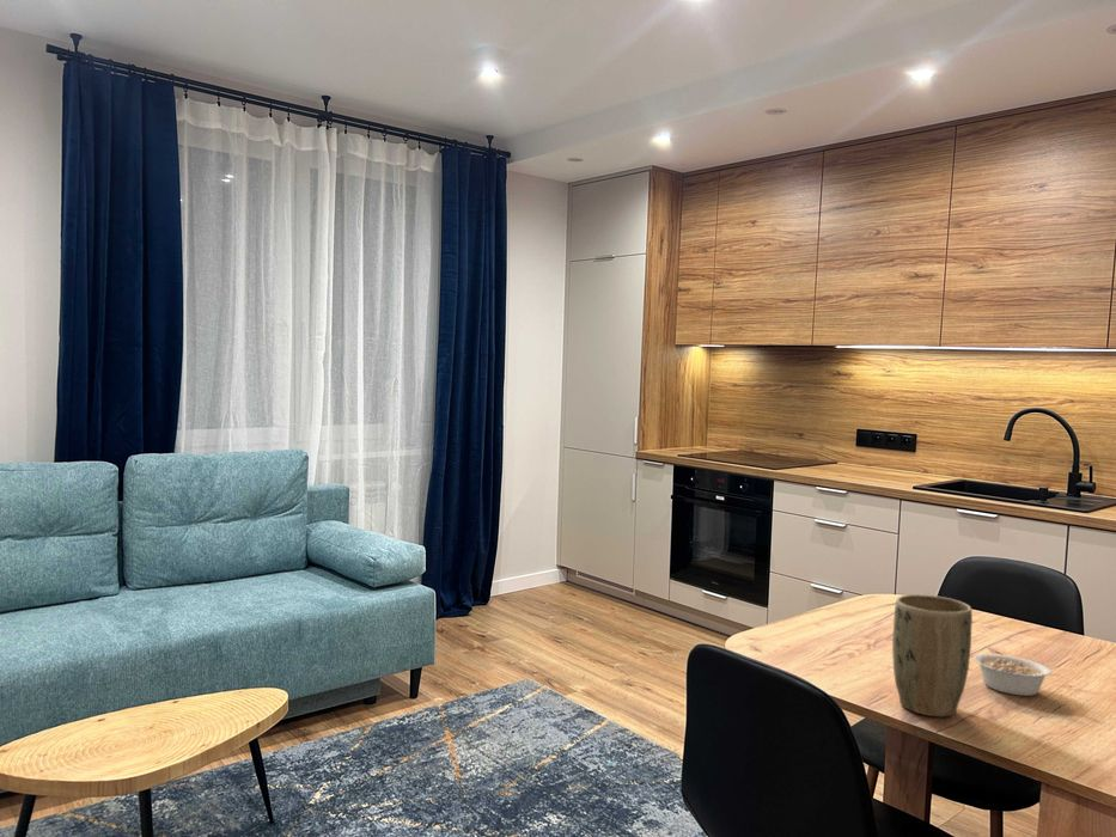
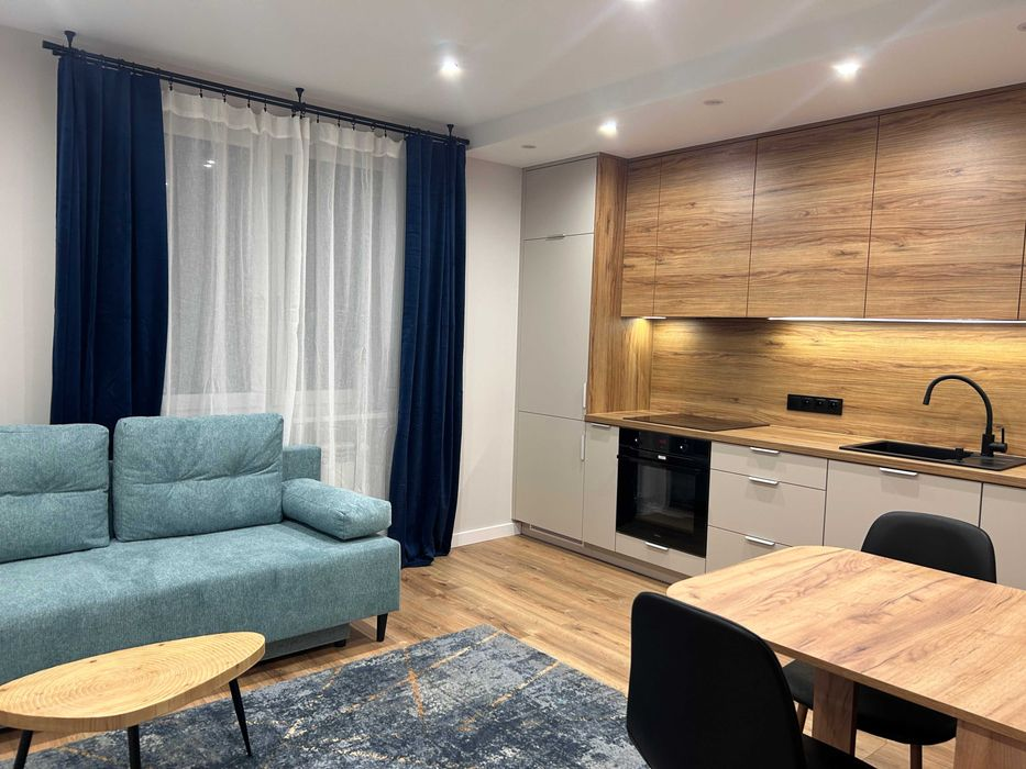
- legume [972,653,1061,697]
- plant pot [891,593,974,717]
